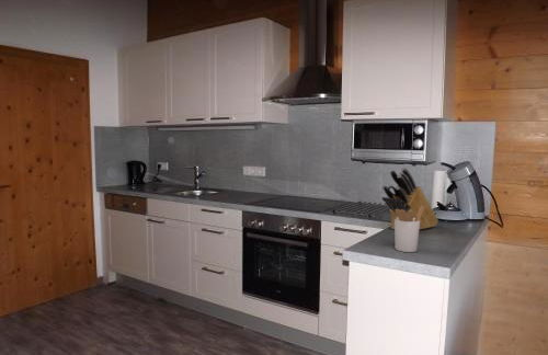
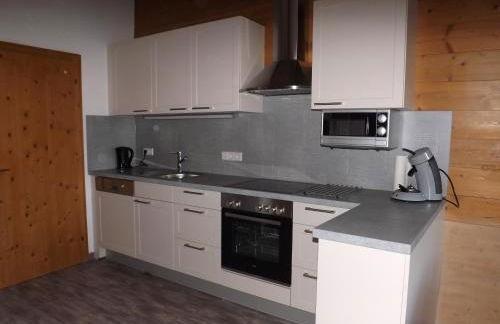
- knife block [381,167,439,231]
- utensil holder [388,206,424,253]
